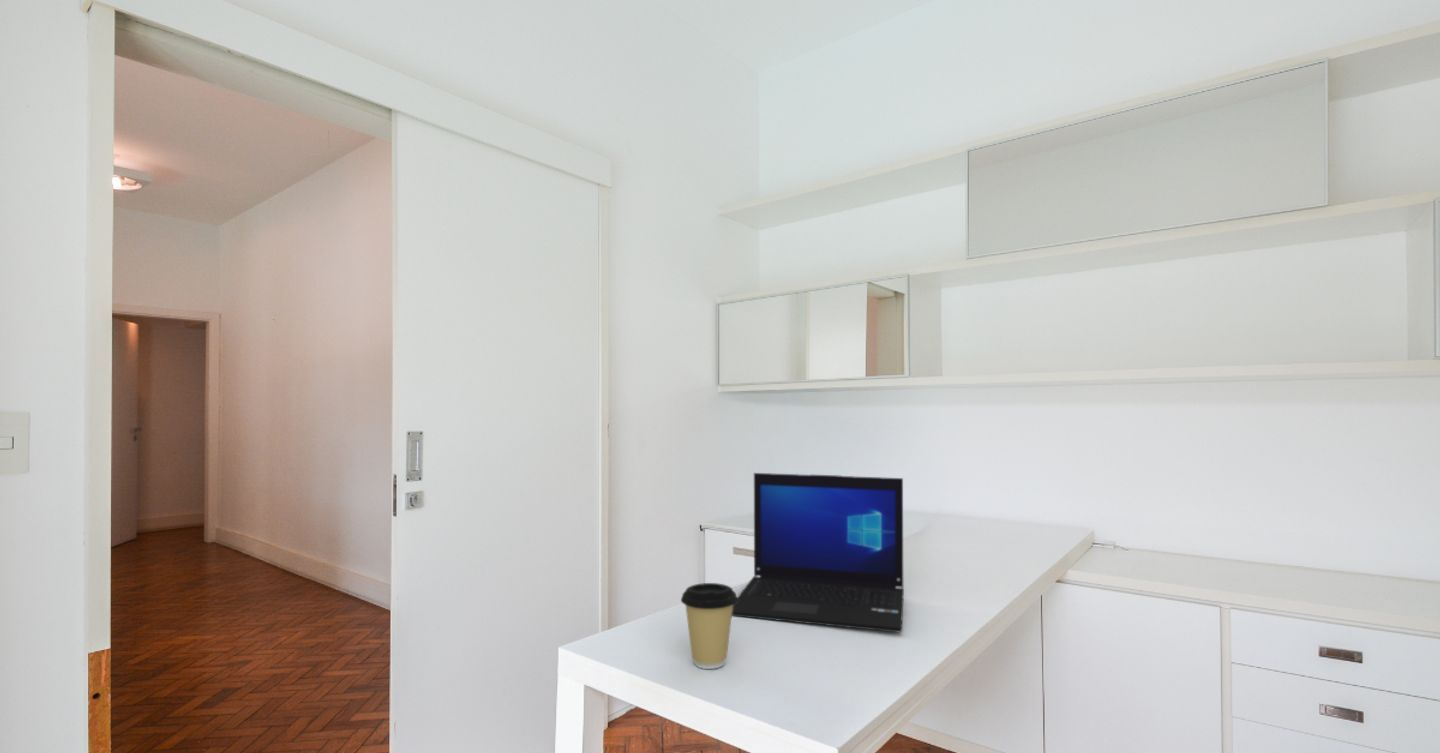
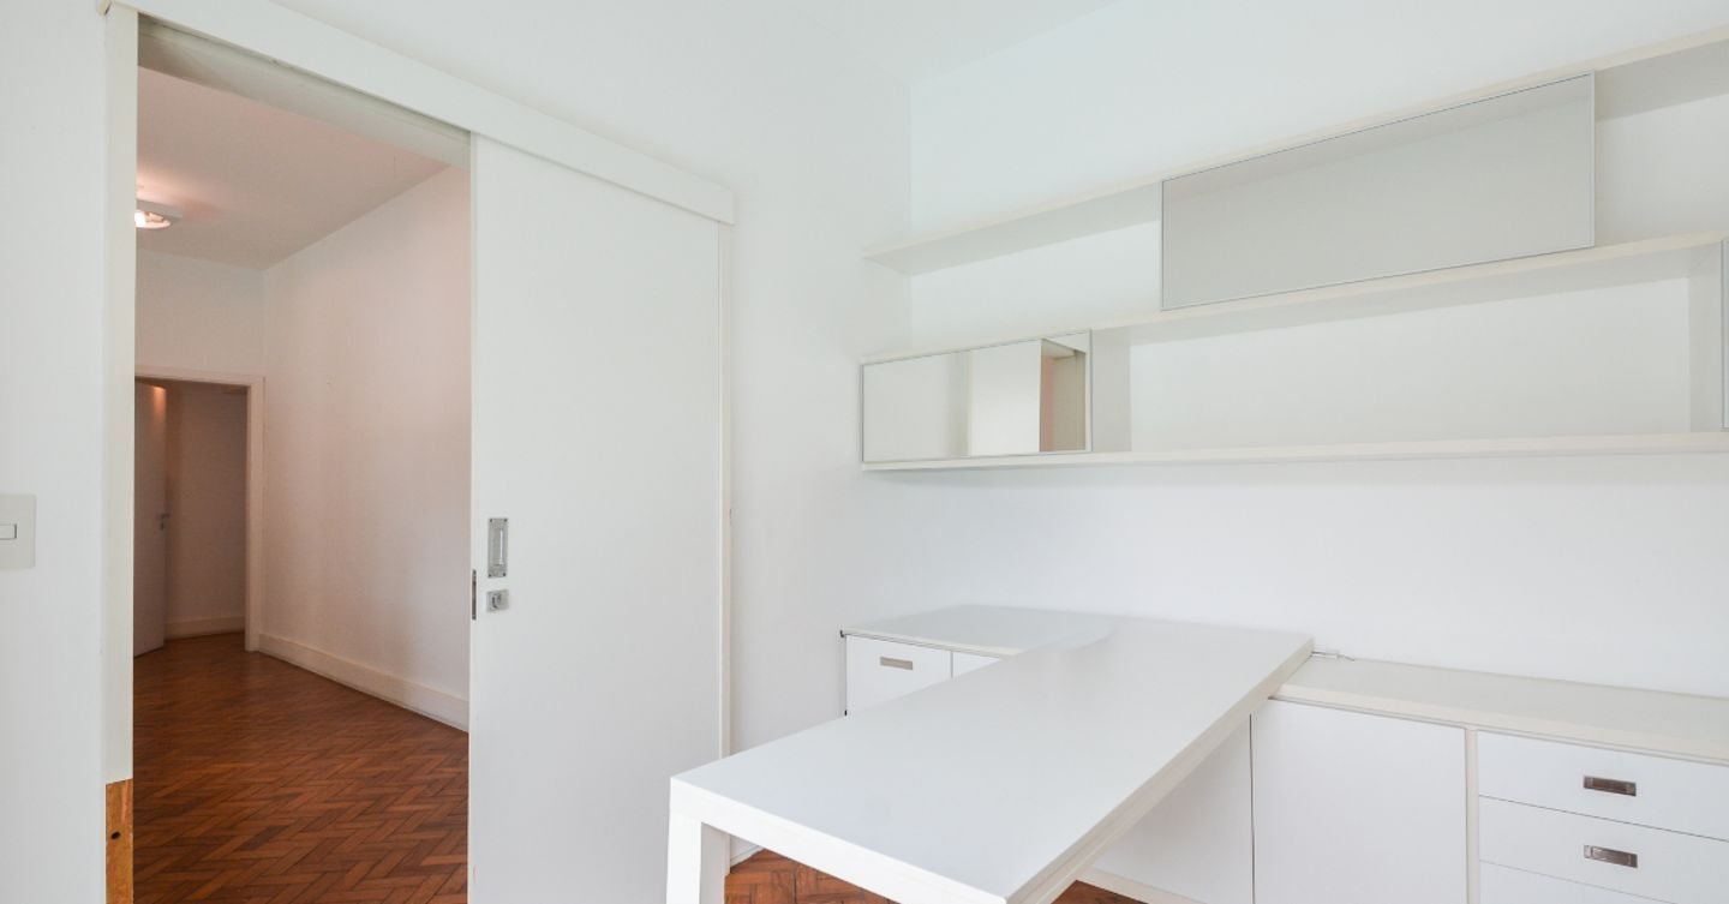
- coffee cup [680,582,738,670]
- laptop [732,472,905,633]
